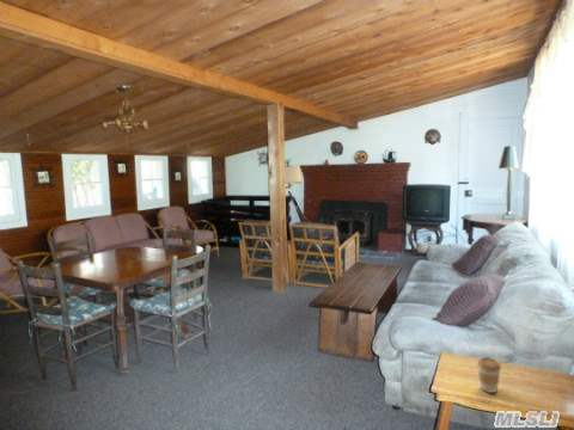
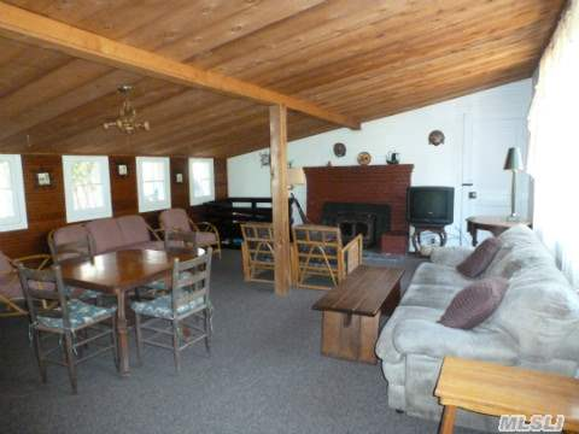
- coffee cup [476,356,502,394]
